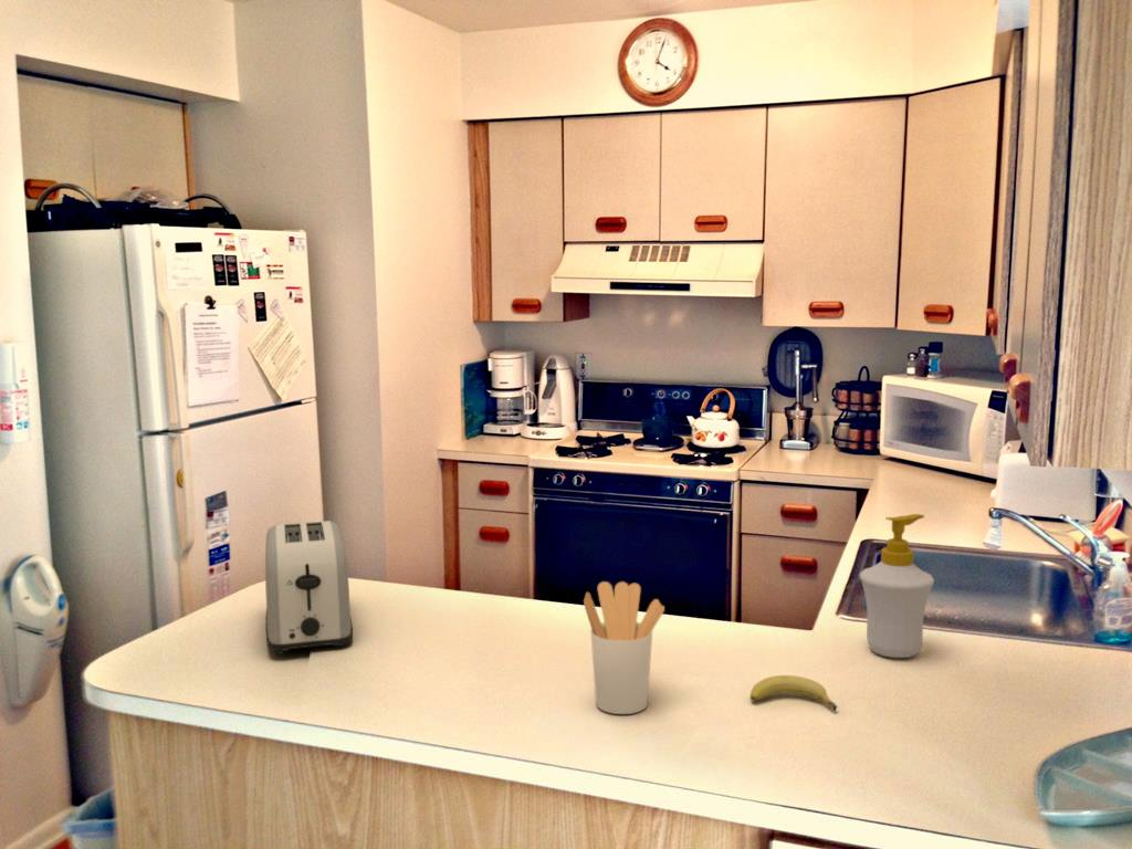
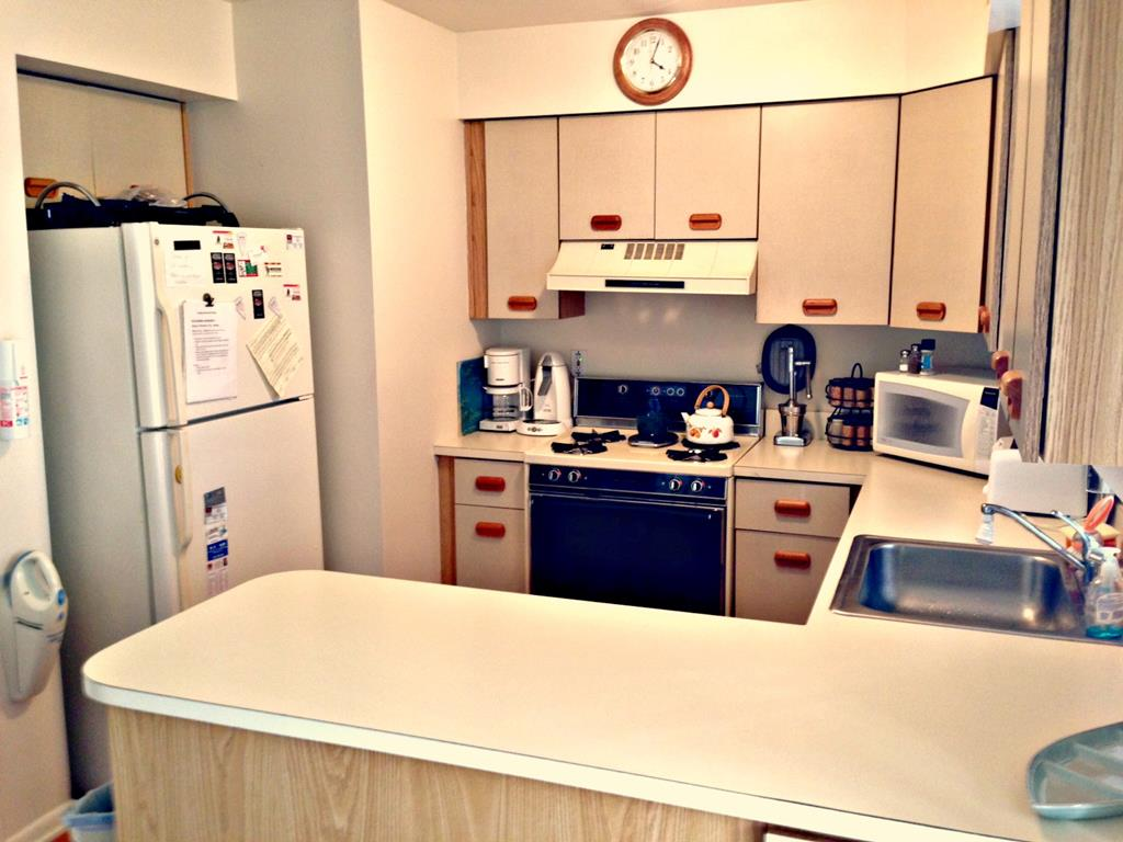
- toaster [264,520,354,656]
- fruit [750,674,838,711]
- soap bottle [858,513,935,659]
- utensil holder [583,580,665,715]
